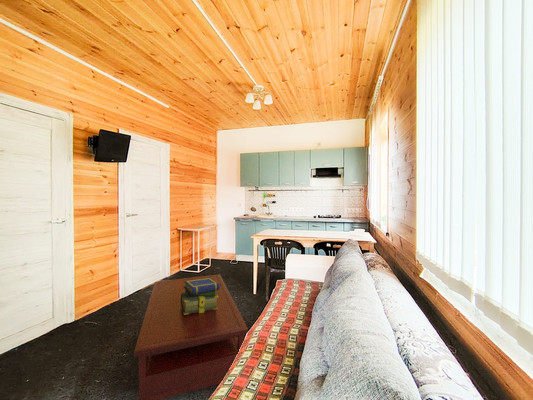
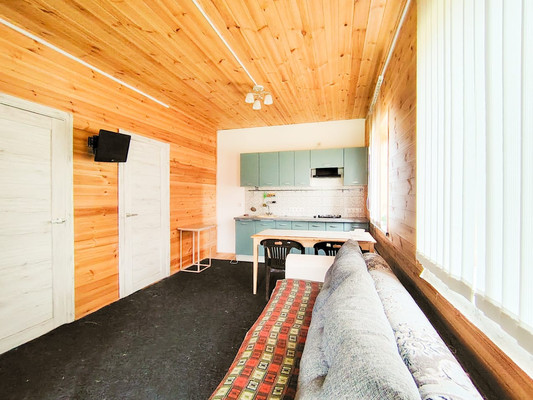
- stack of books [181,278,220,315]
- coffee table [133,273,249,400]
